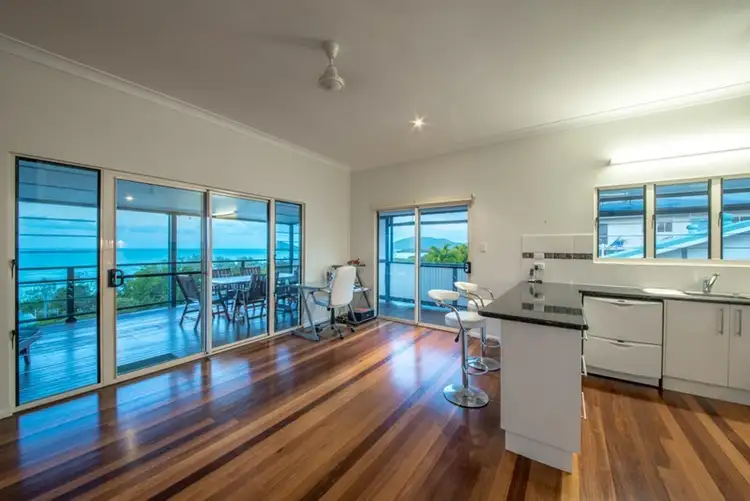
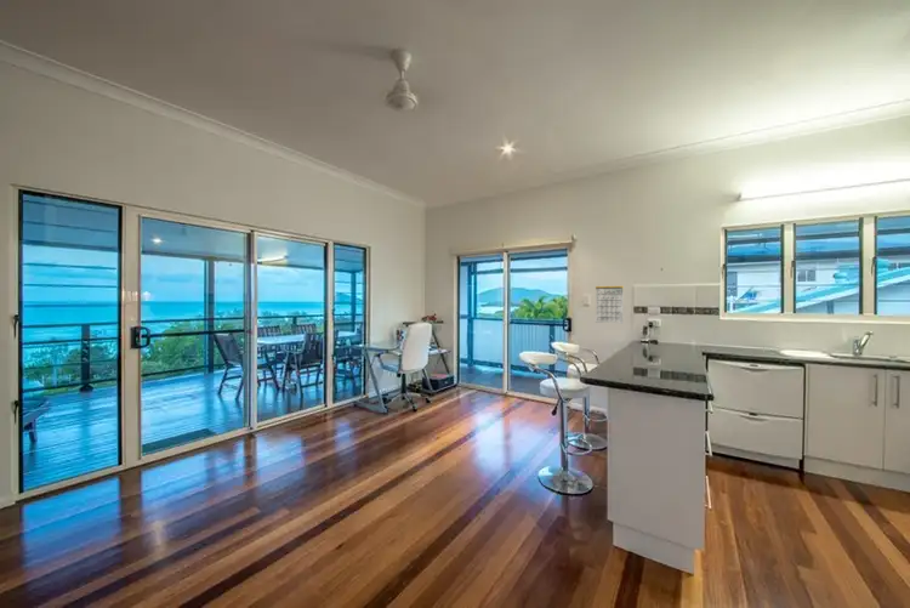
+ calendar [595,285,625,324]
